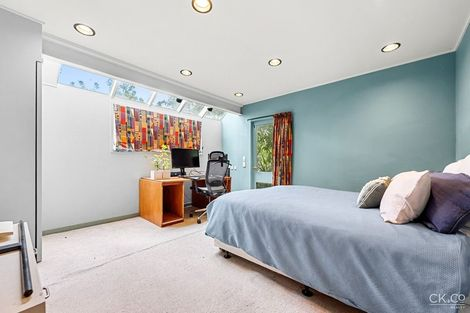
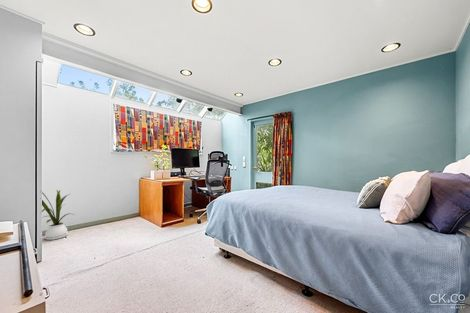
+ house plant [41,189,75,241]
